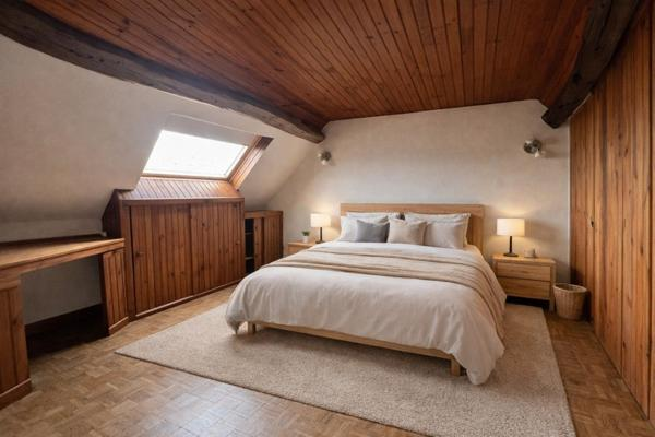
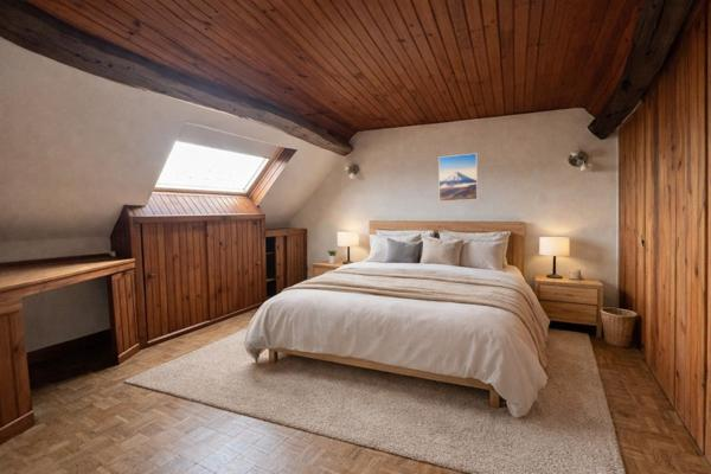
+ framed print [437,152,479,203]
